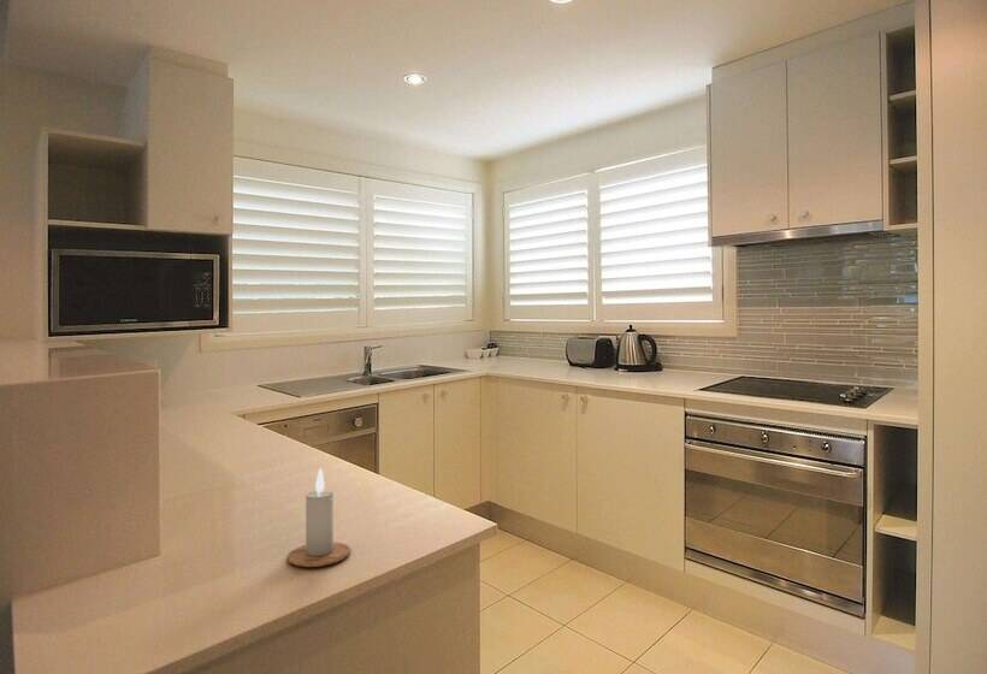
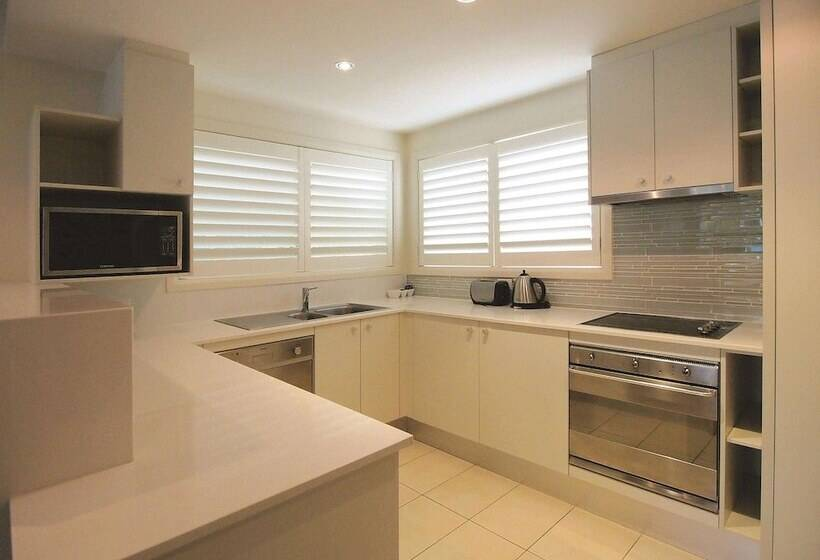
- candle [286,467,351,568]
